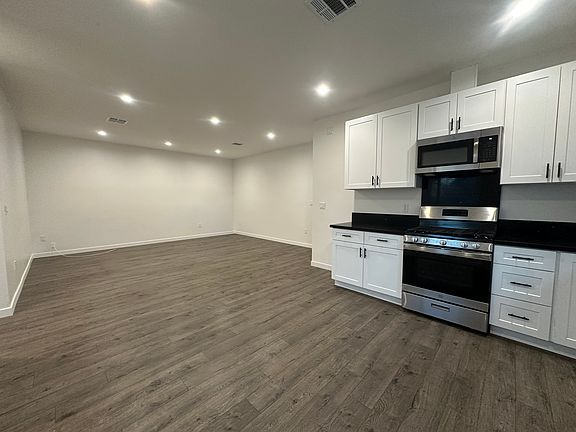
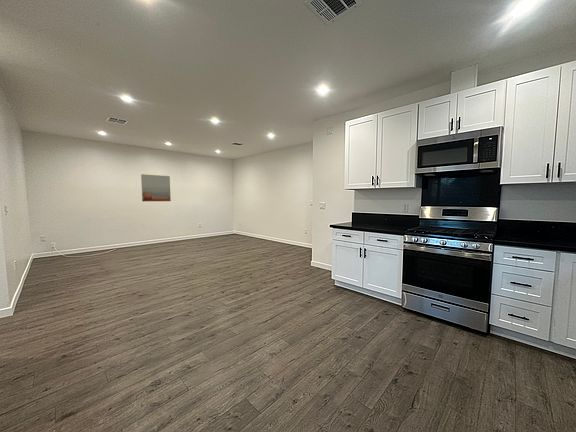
+ wall art [140,173,172,202]
